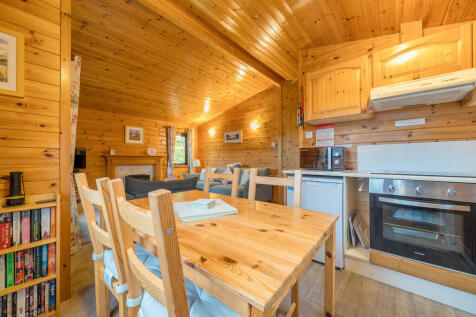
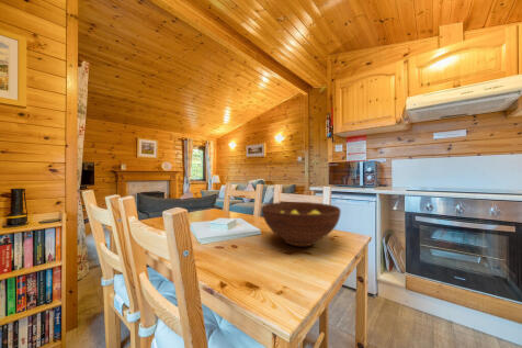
+ fruit bowl [261,201,342,247]
